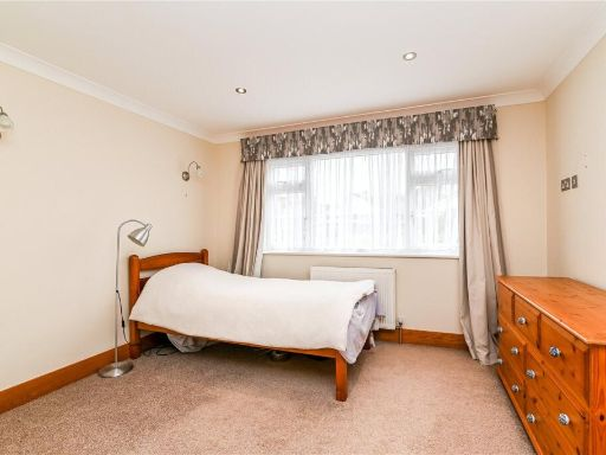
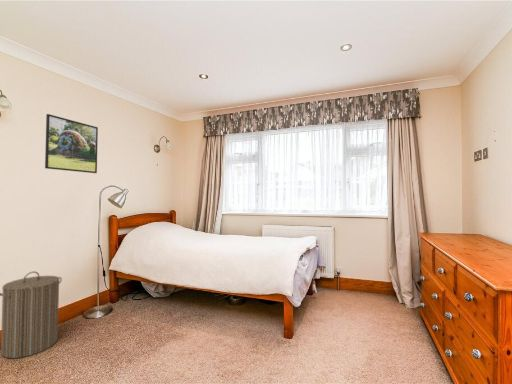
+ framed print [44,113,99,174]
+ laundry hamper [0,270,63,359]
